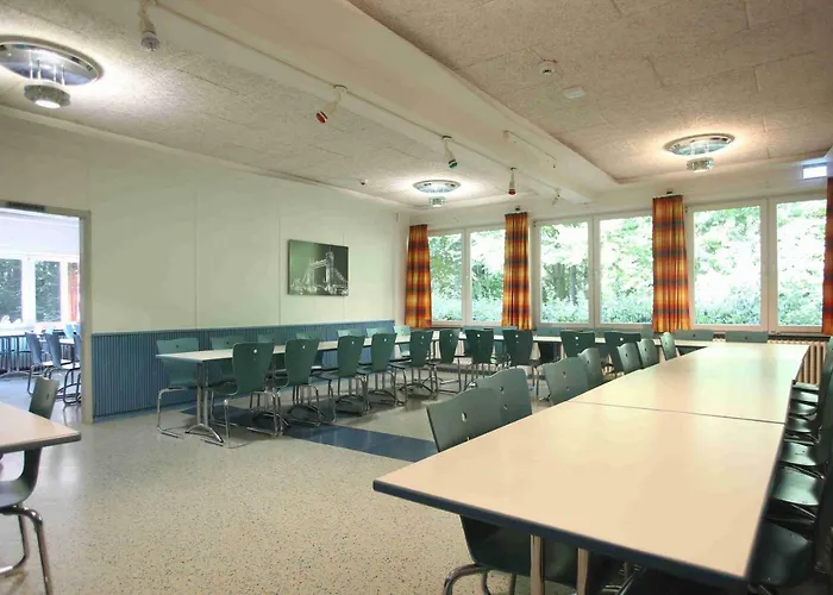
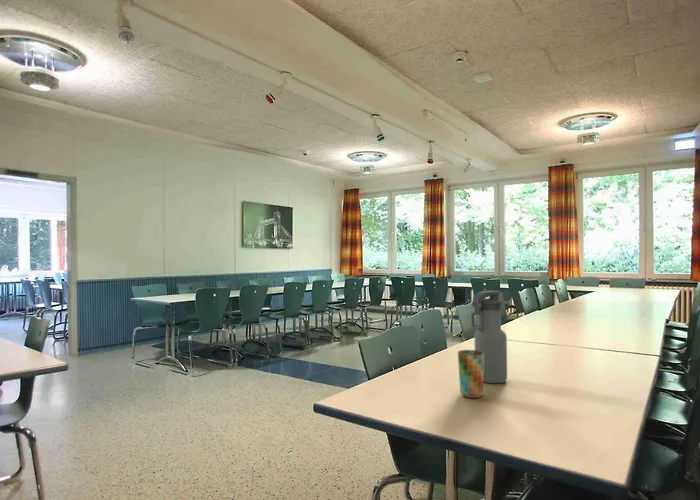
+ cup [457,349,484,399]
+ water bottle [470,290,508,384]
